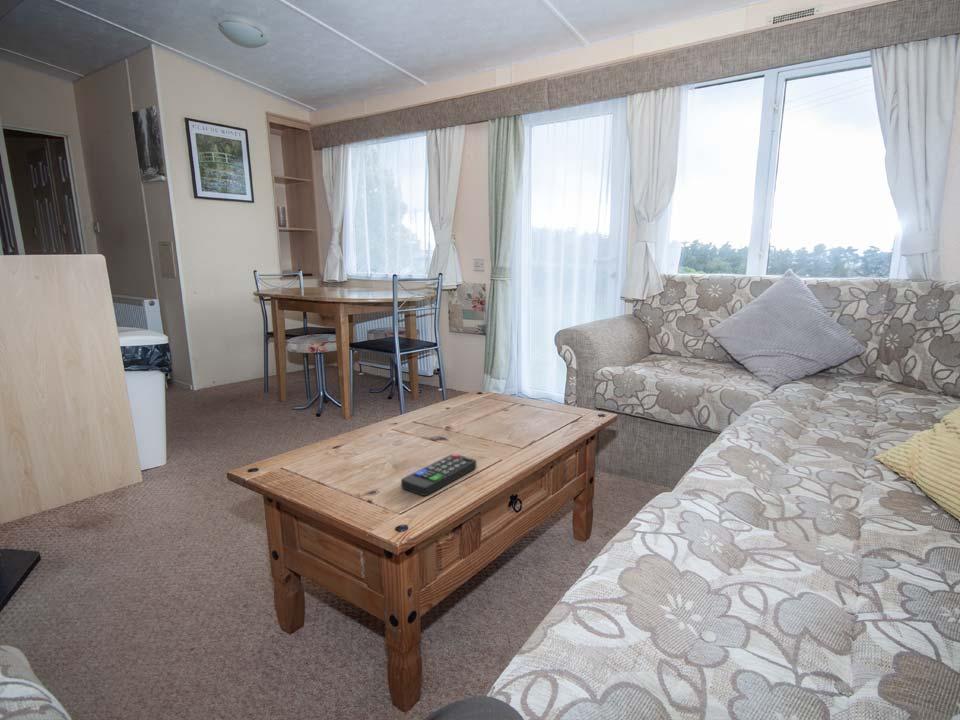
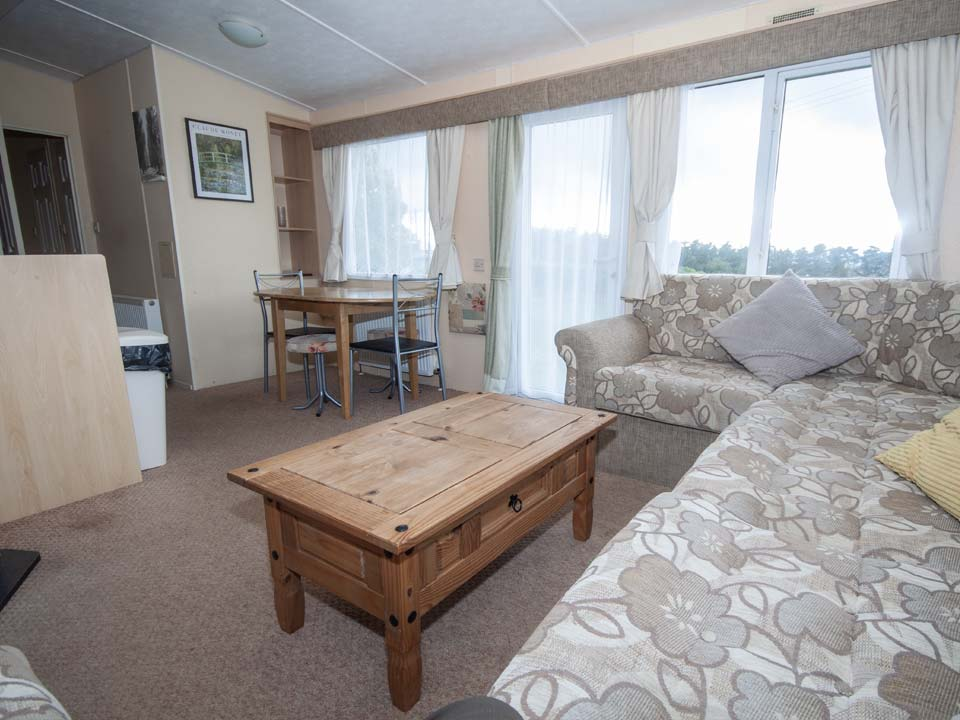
- remote control [400,453,477,497]
